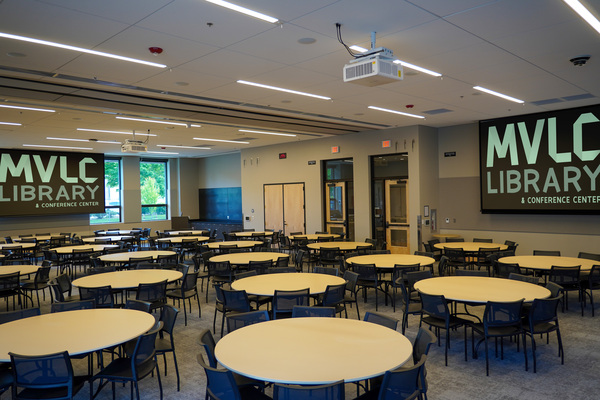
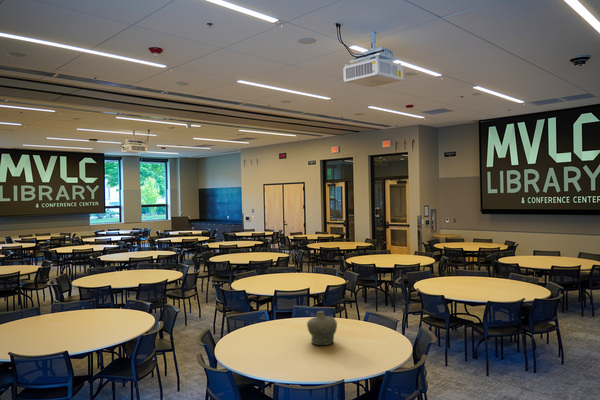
+ jar [306,310,338,346]
